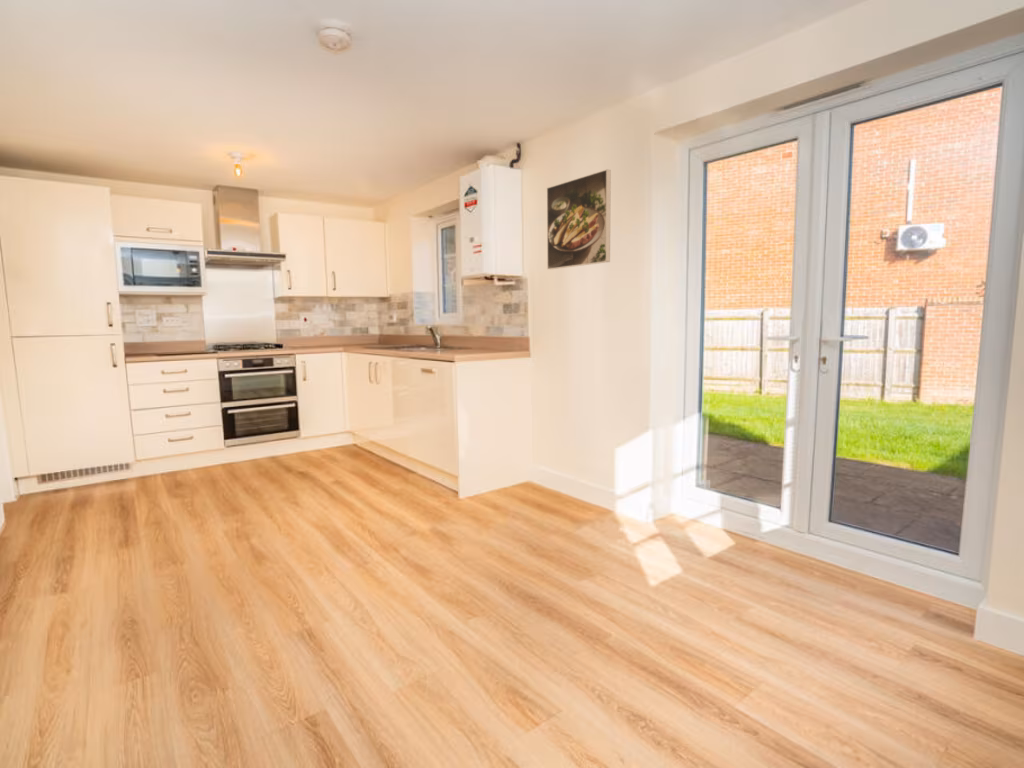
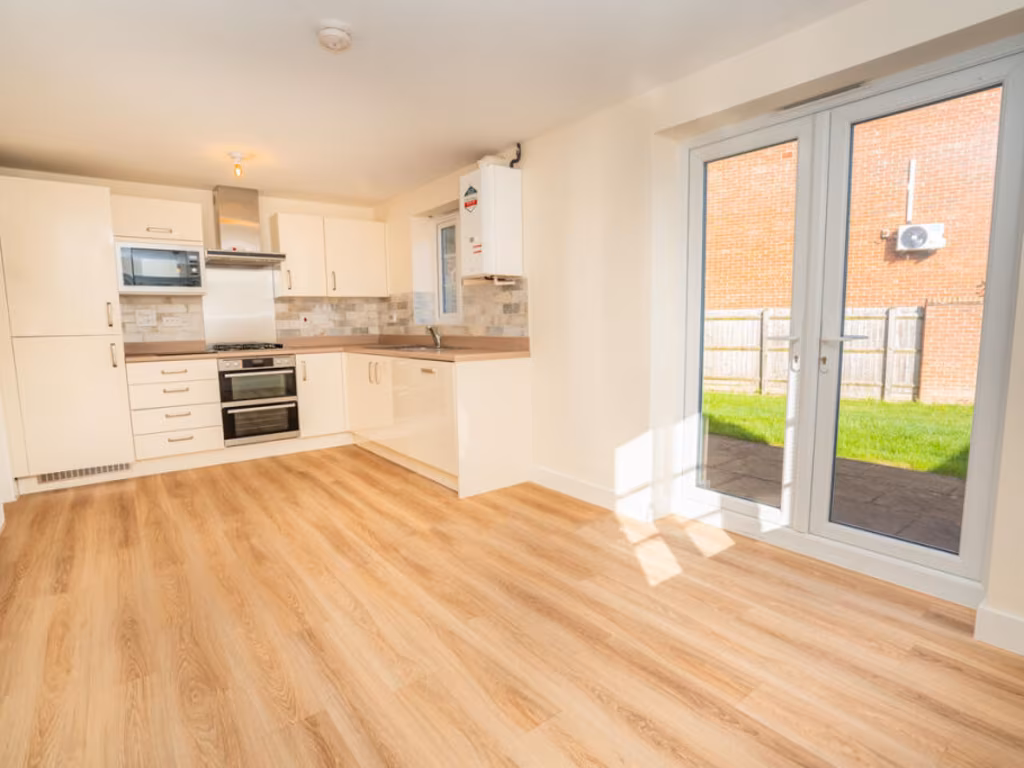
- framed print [546,168,612,270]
